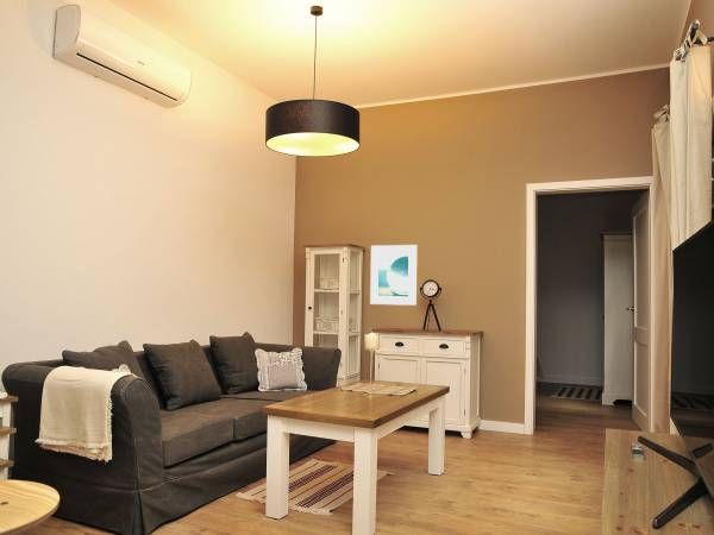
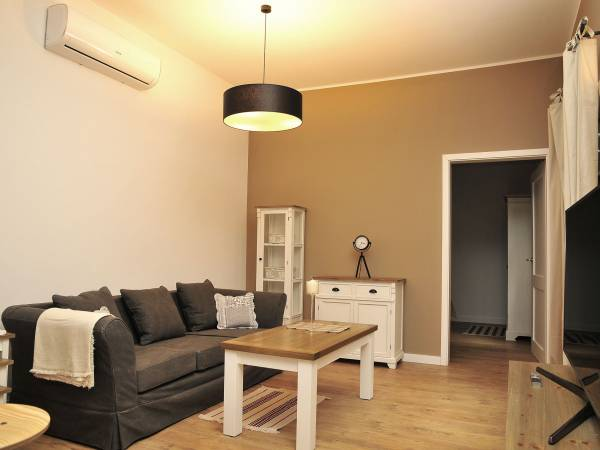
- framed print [369,244,419,307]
